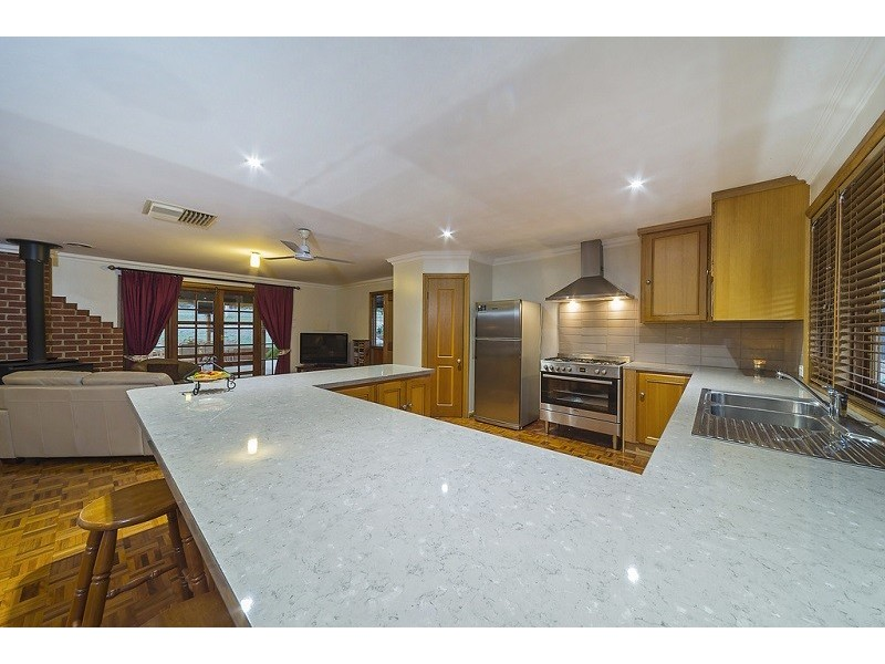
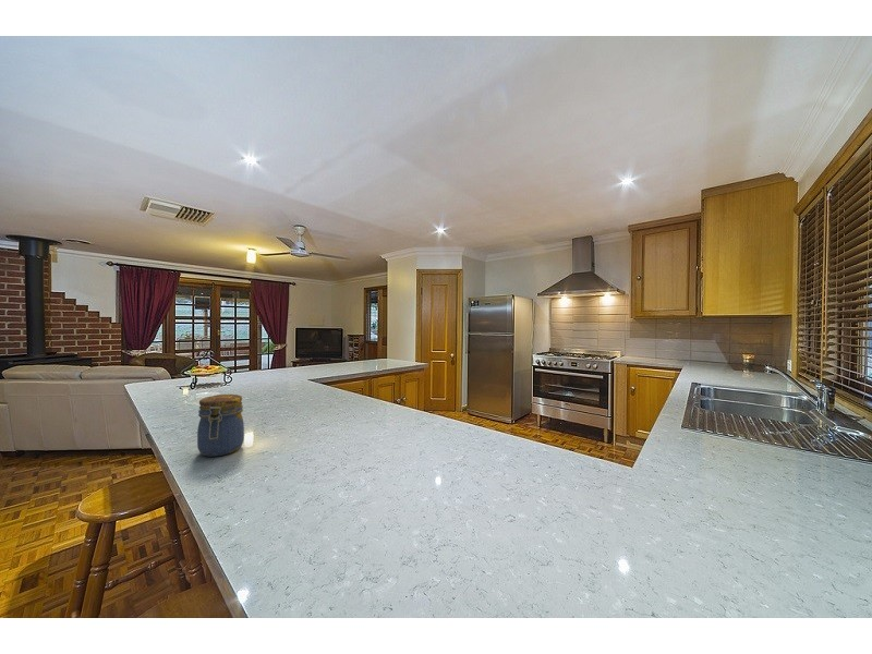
+ jar [196,393,245,458]
